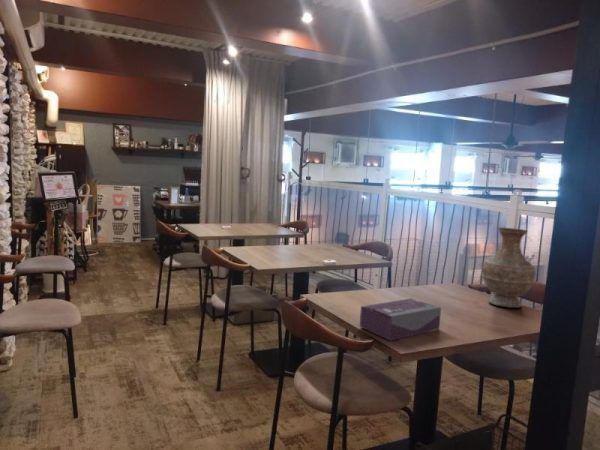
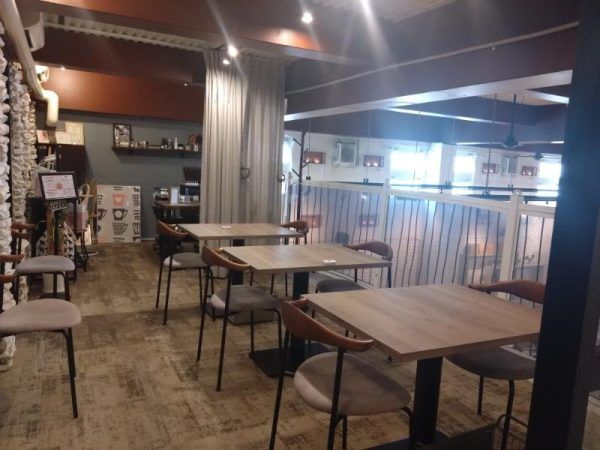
- vase [481,226,537,309]
- tissue box [359,298,442,341]
